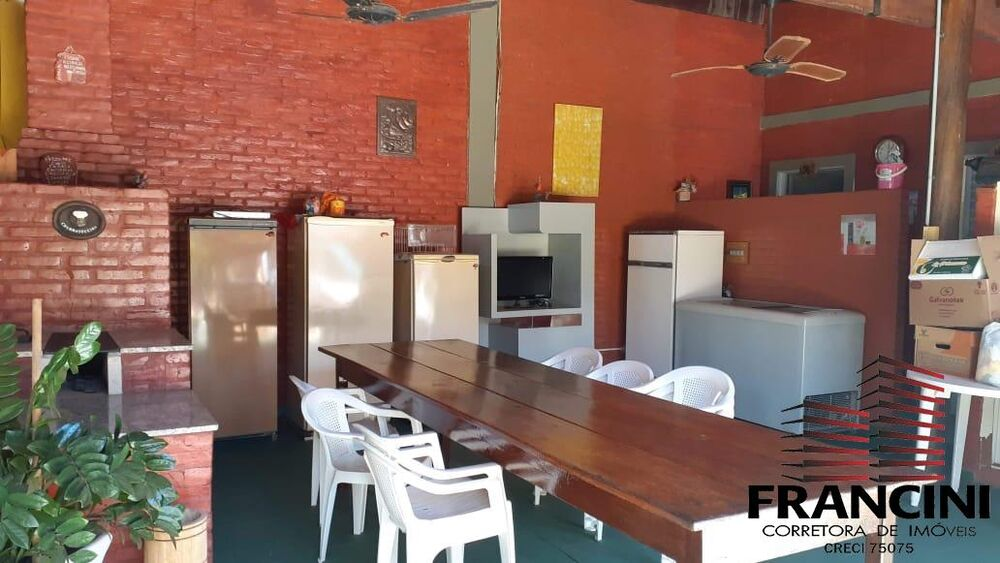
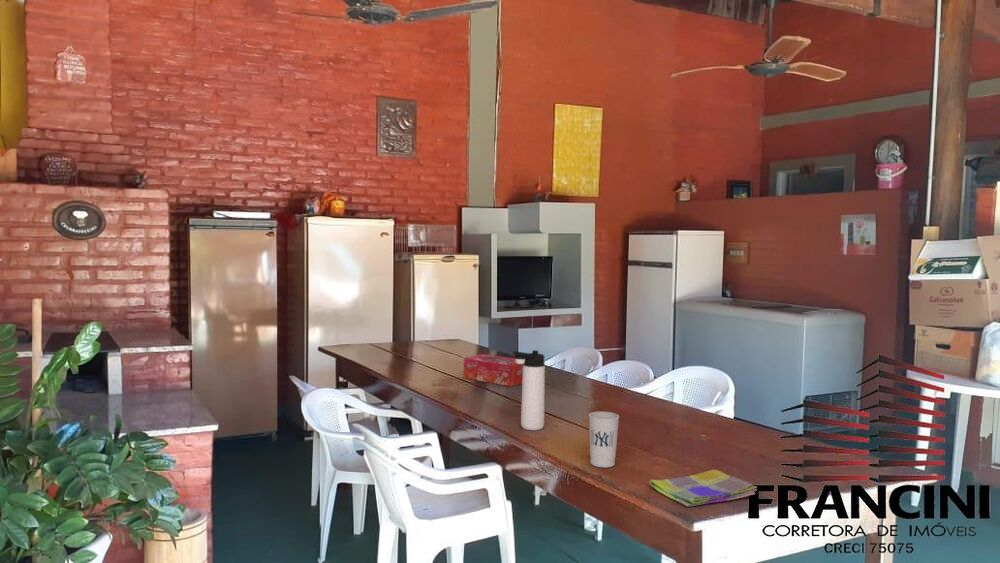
+ dish towel [649,469,758,508]
+ thermos bottle [512,349,546,431]
+ tissue box [463,353,523,387]
+ cup [588,411,620,469]
